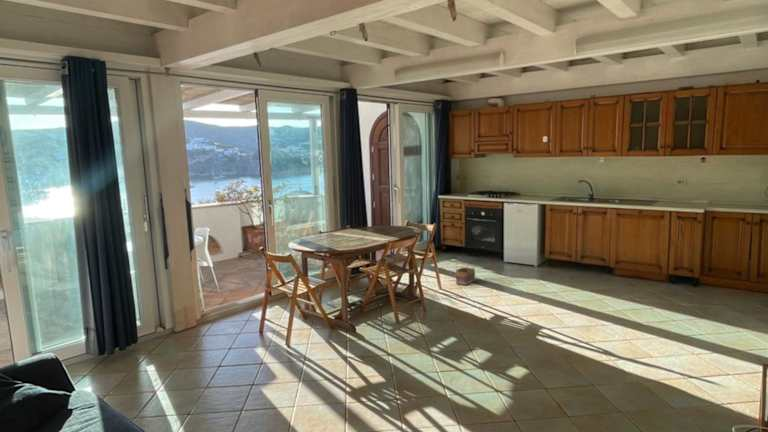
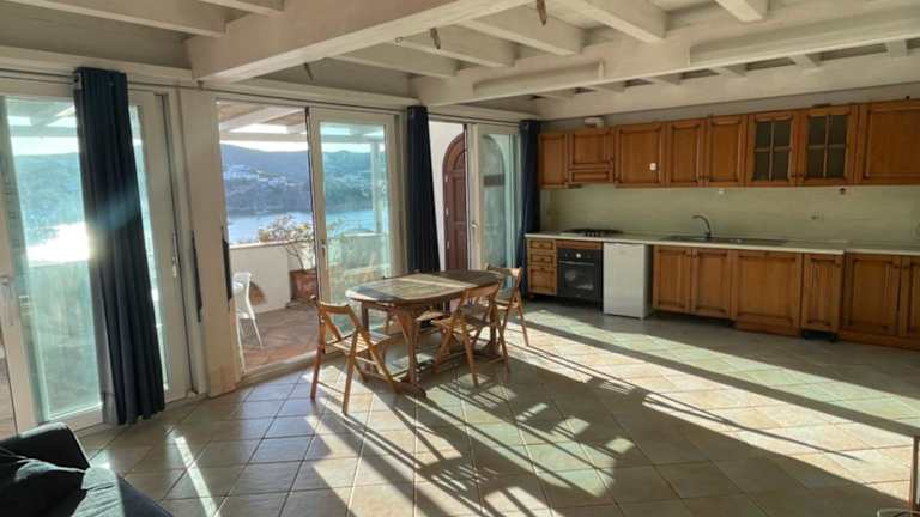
- basket [454,256,476,286]
